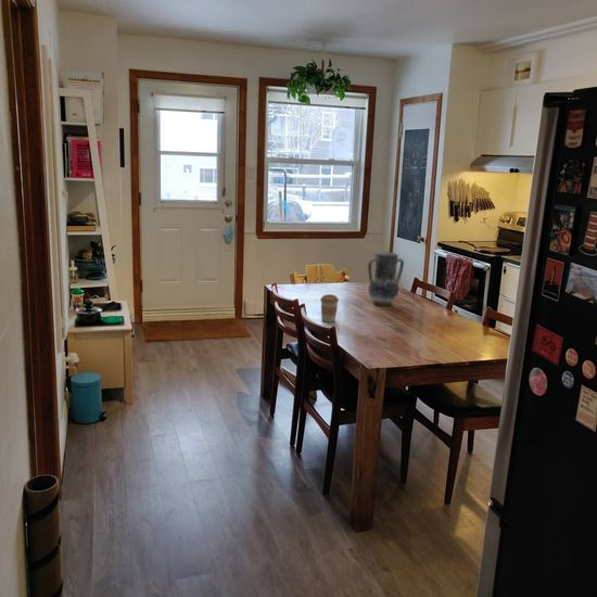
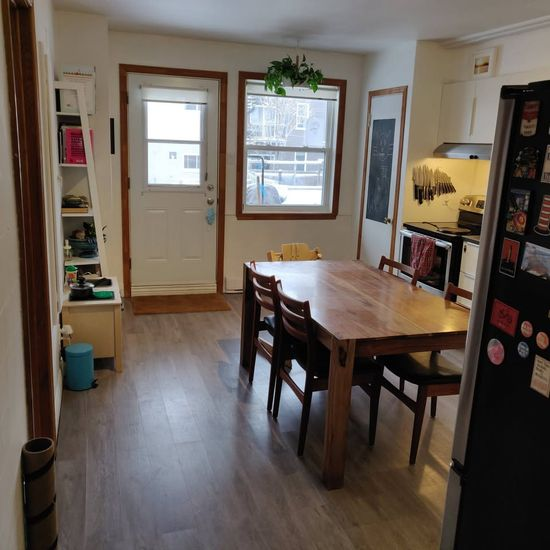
- vase [367,251,405,306]
- coffee cup [319,293,340,323]
